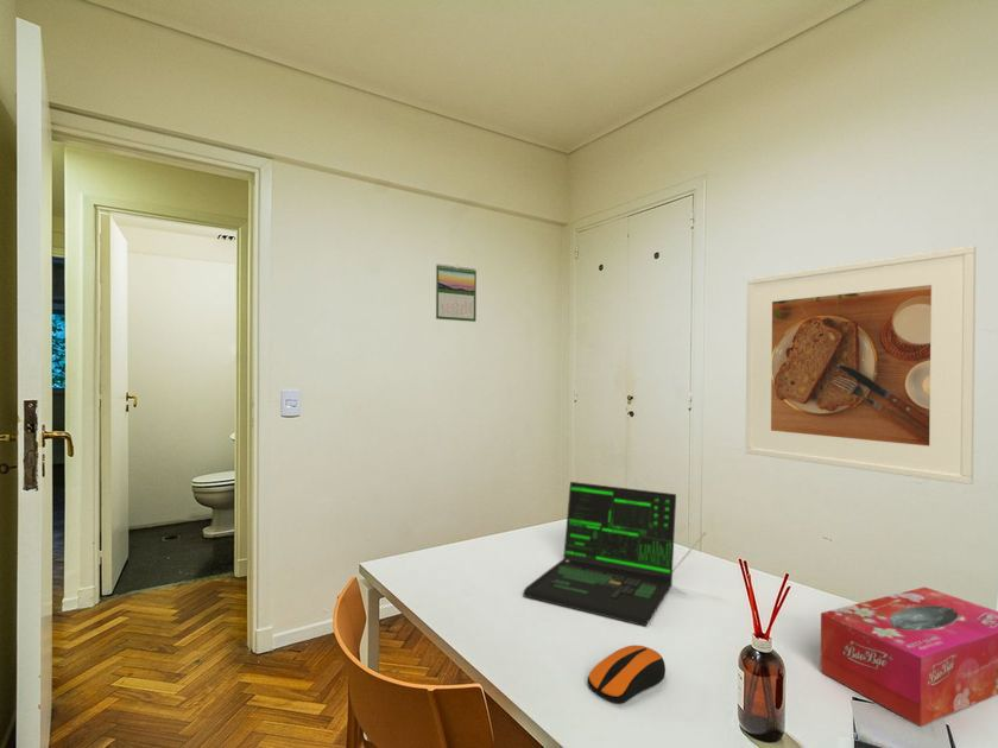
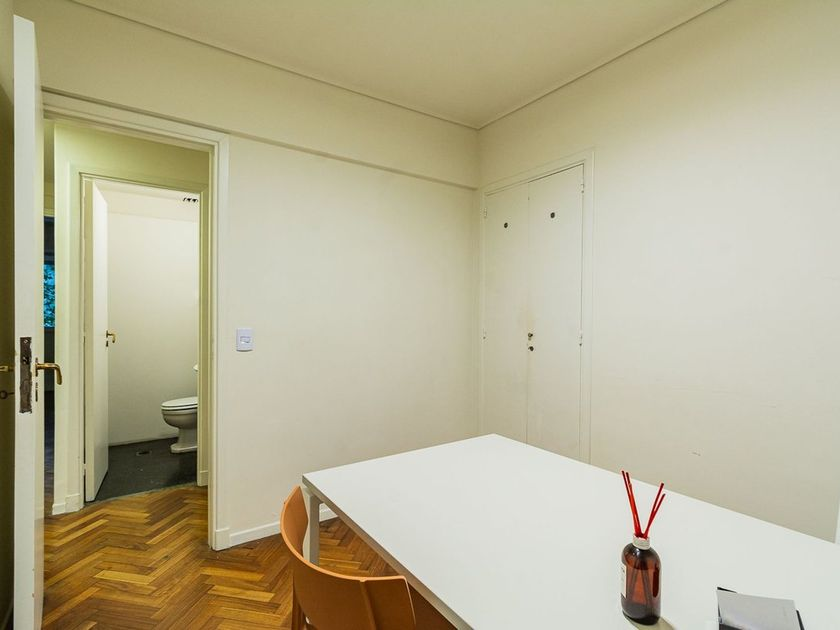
- calendar [435,262,478,323]
- computer mouse [587,645,667,705]
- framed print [745,245,977,486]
- laptop [522,481,708,627]
- tissue box [820,585,998,728]
